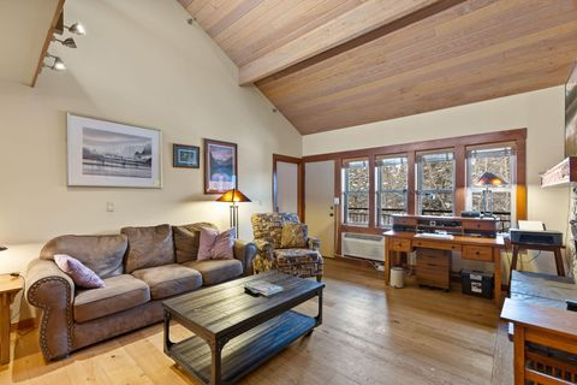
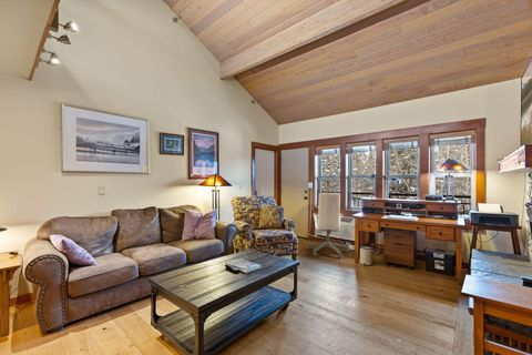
+ office chair [307,192,350,260]
